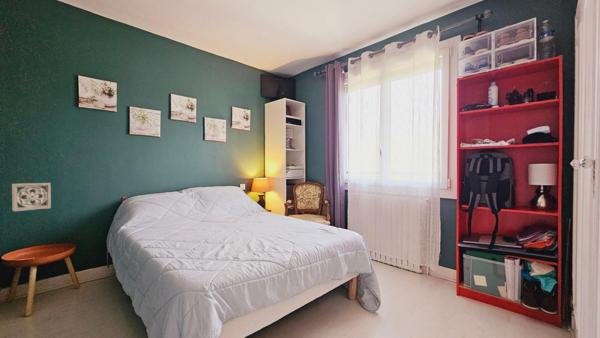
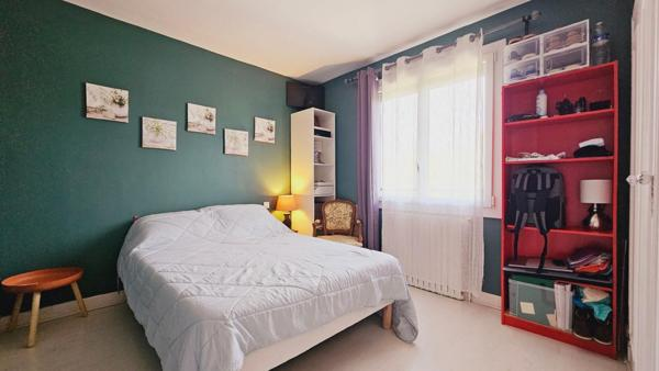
- wall ornament [11,182,52,213]
